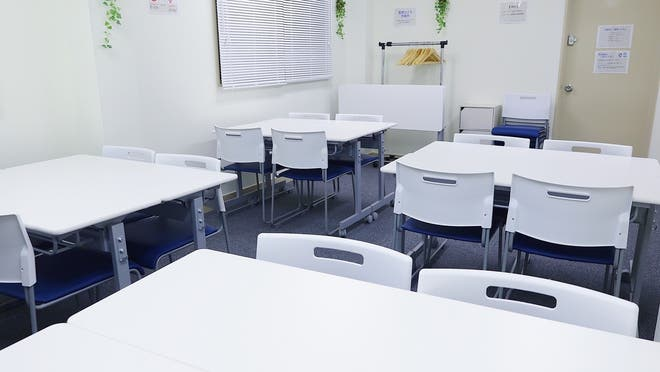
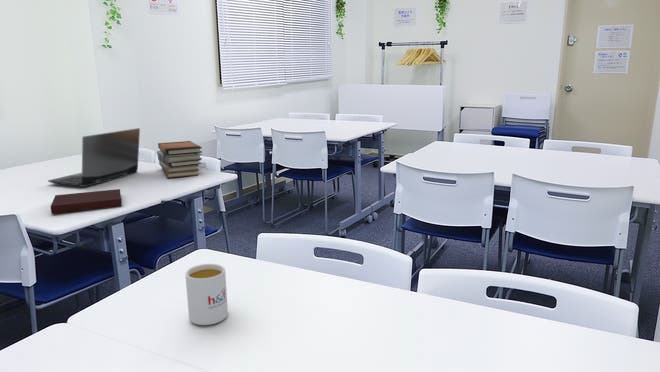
+ notebook [50,188,123,215]
+ book stack [156,140,203,179]
+ laptop computer [47,127,141,188]
+ mug [184,263,229,326]
